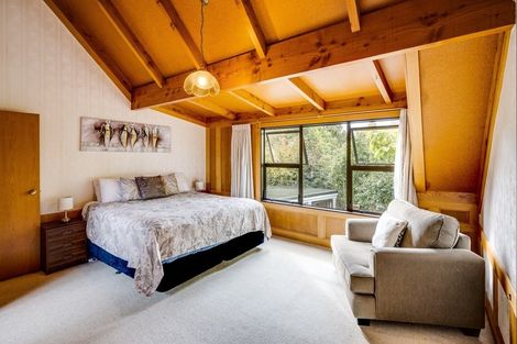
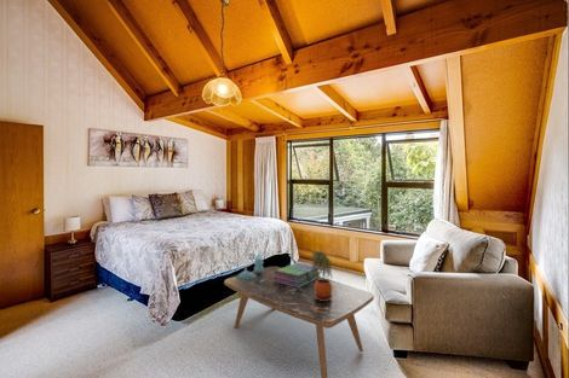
+ decorative container [235,254,264,280]
+ coffee table [223,266,375,378]
+ stack of books [274,262,321,287]
+ potted plant [310,250,333,301]
